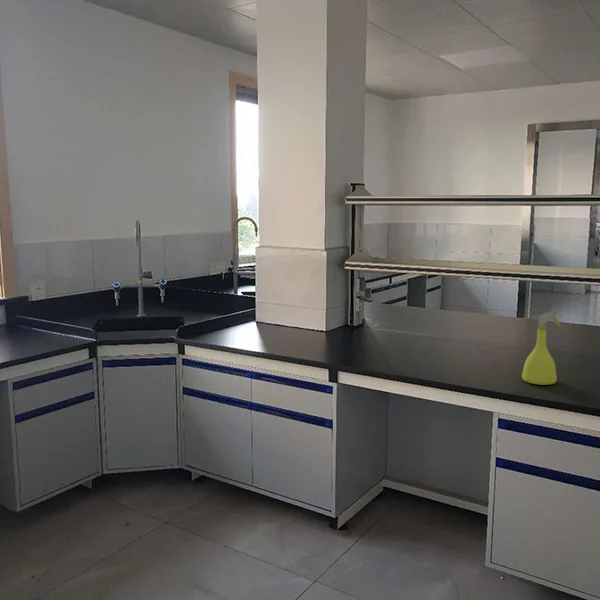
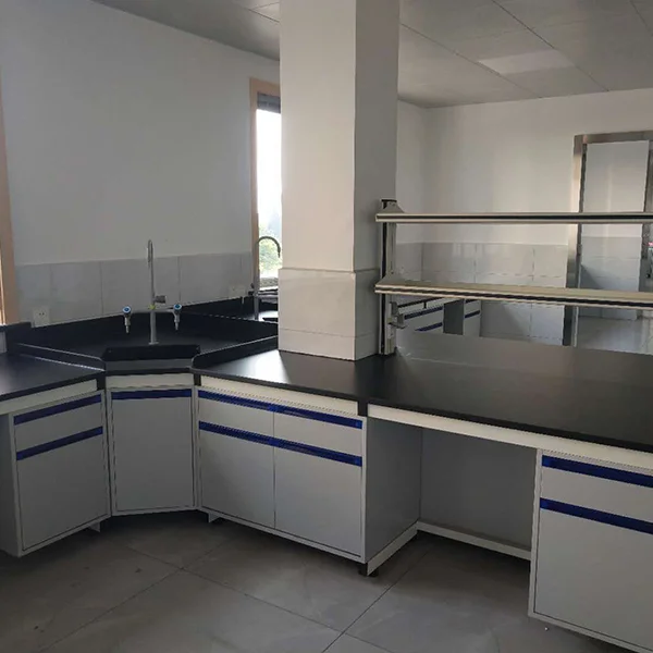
- spray bottle [521,310,562,386]
